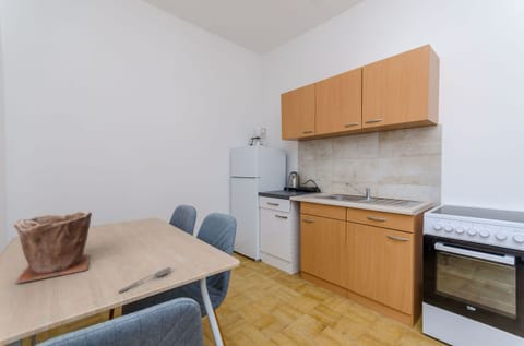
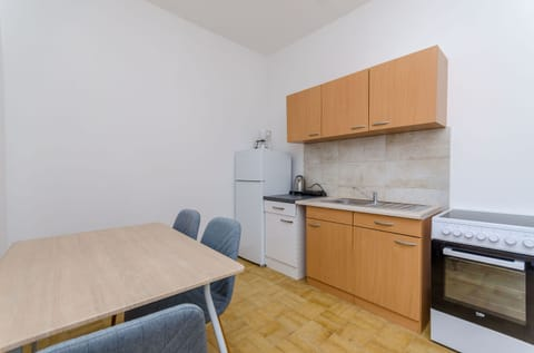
- spoon [117,266,172,294]
- plant pot [13,211,93,285]
